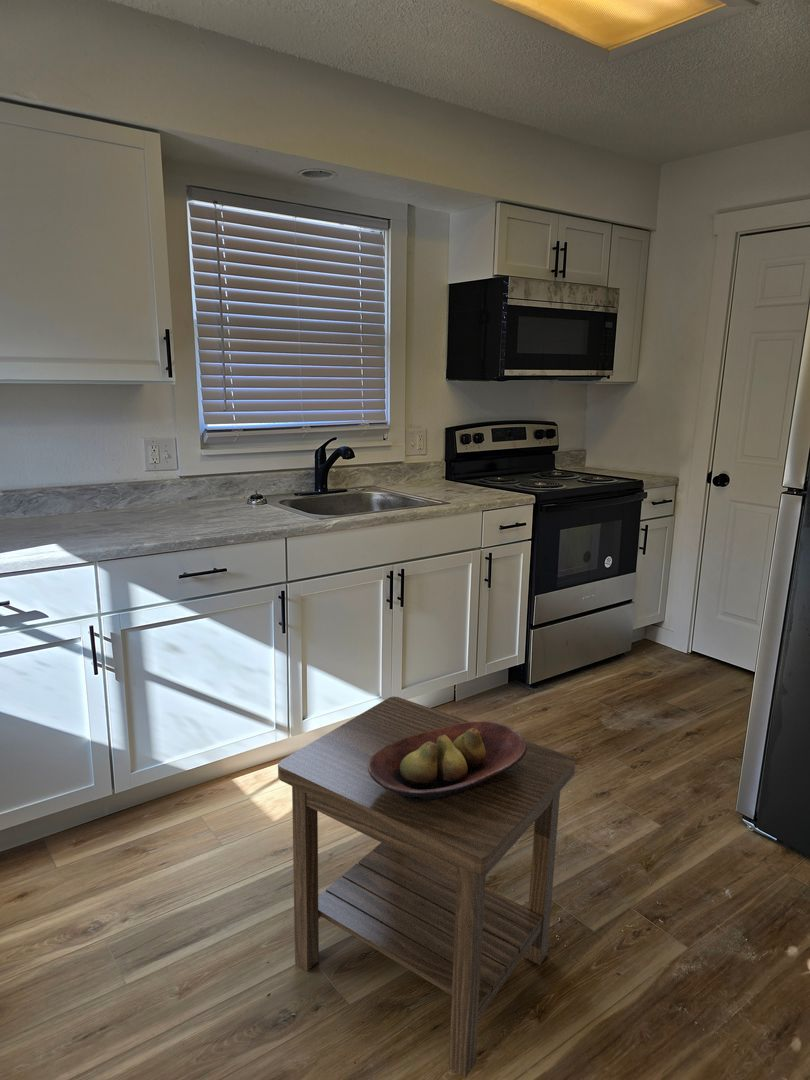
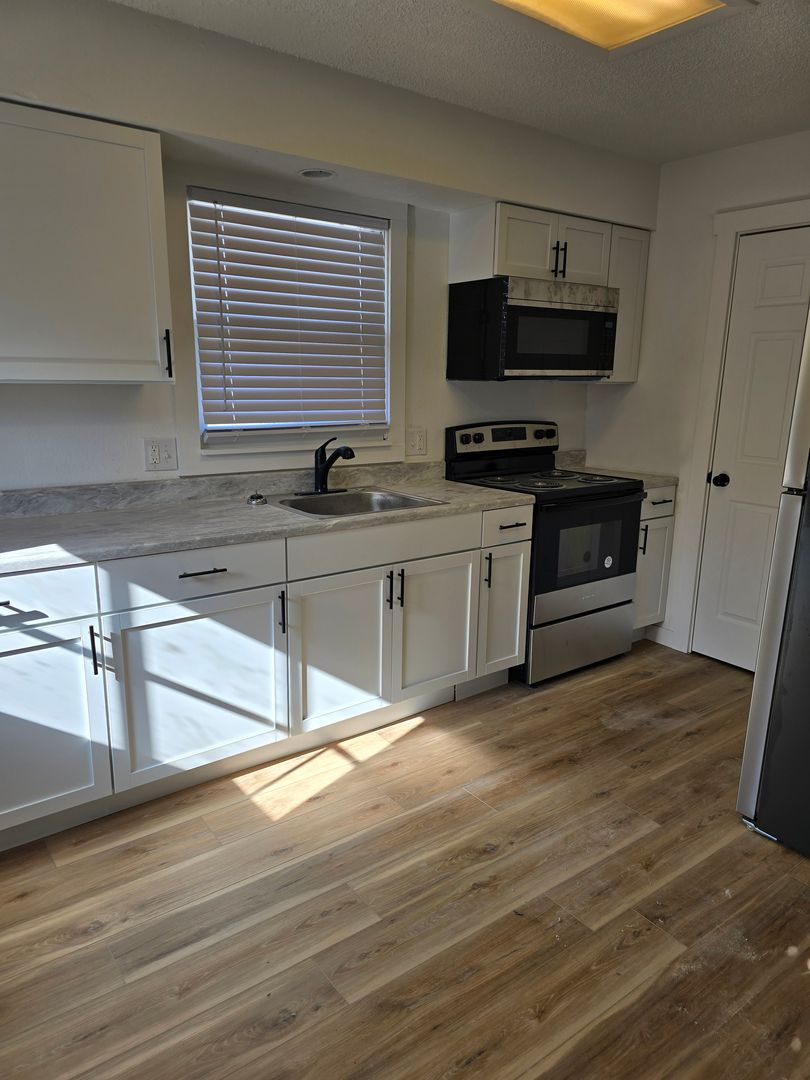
- fruit bowl [368,720,527,802]
- side table [277,696,576,1079]
